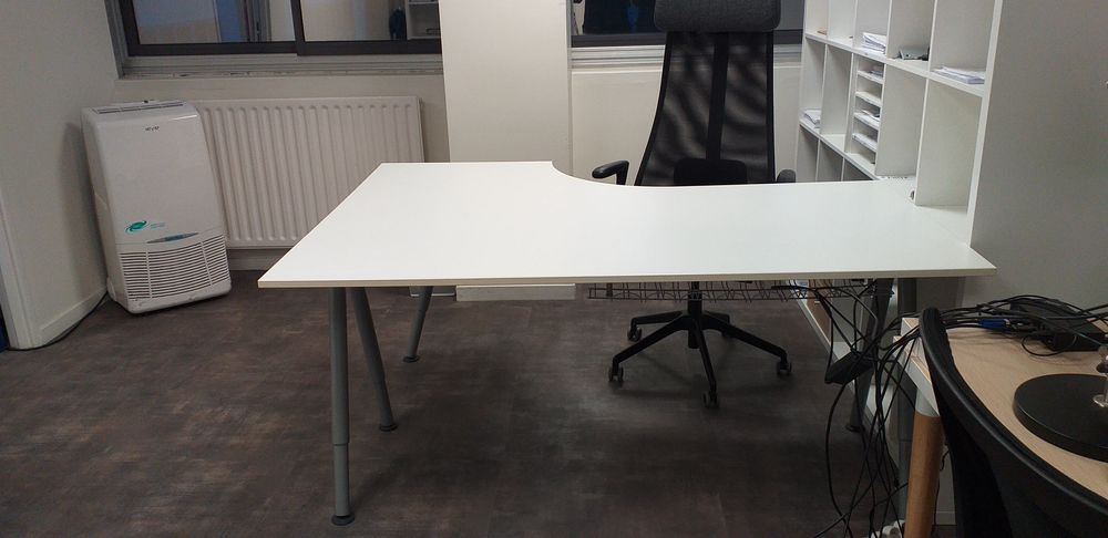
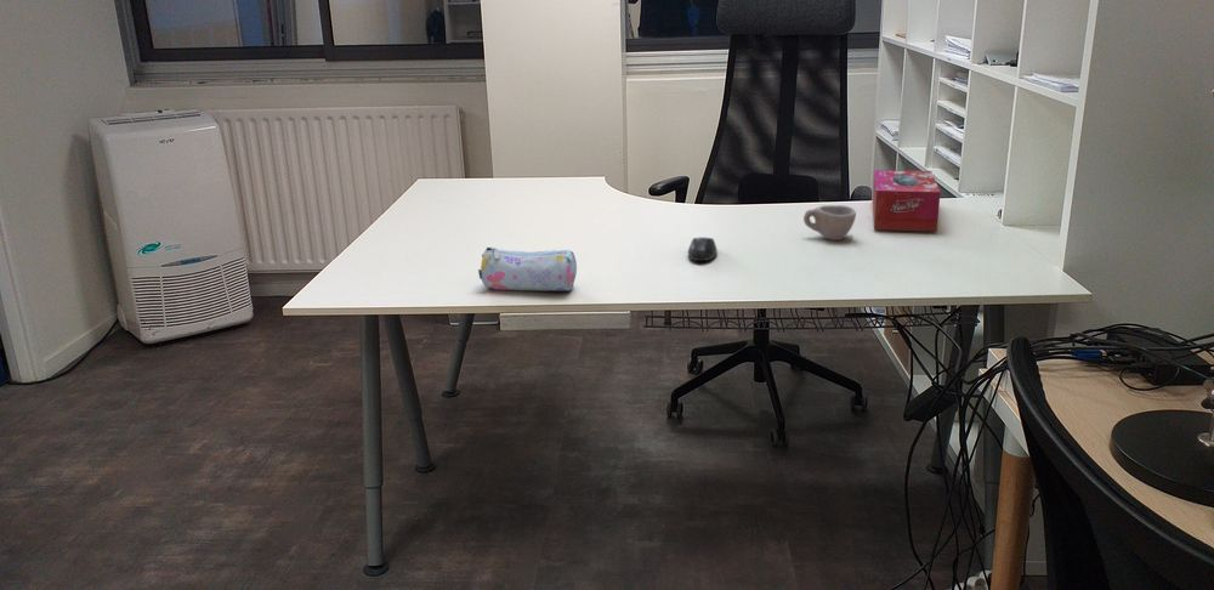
+ pencil case [477,245,578,293]
+ tissue box [872,169,942,232]
+ mouse [687,236,719,262]
+ cup [802,204,857,242]
